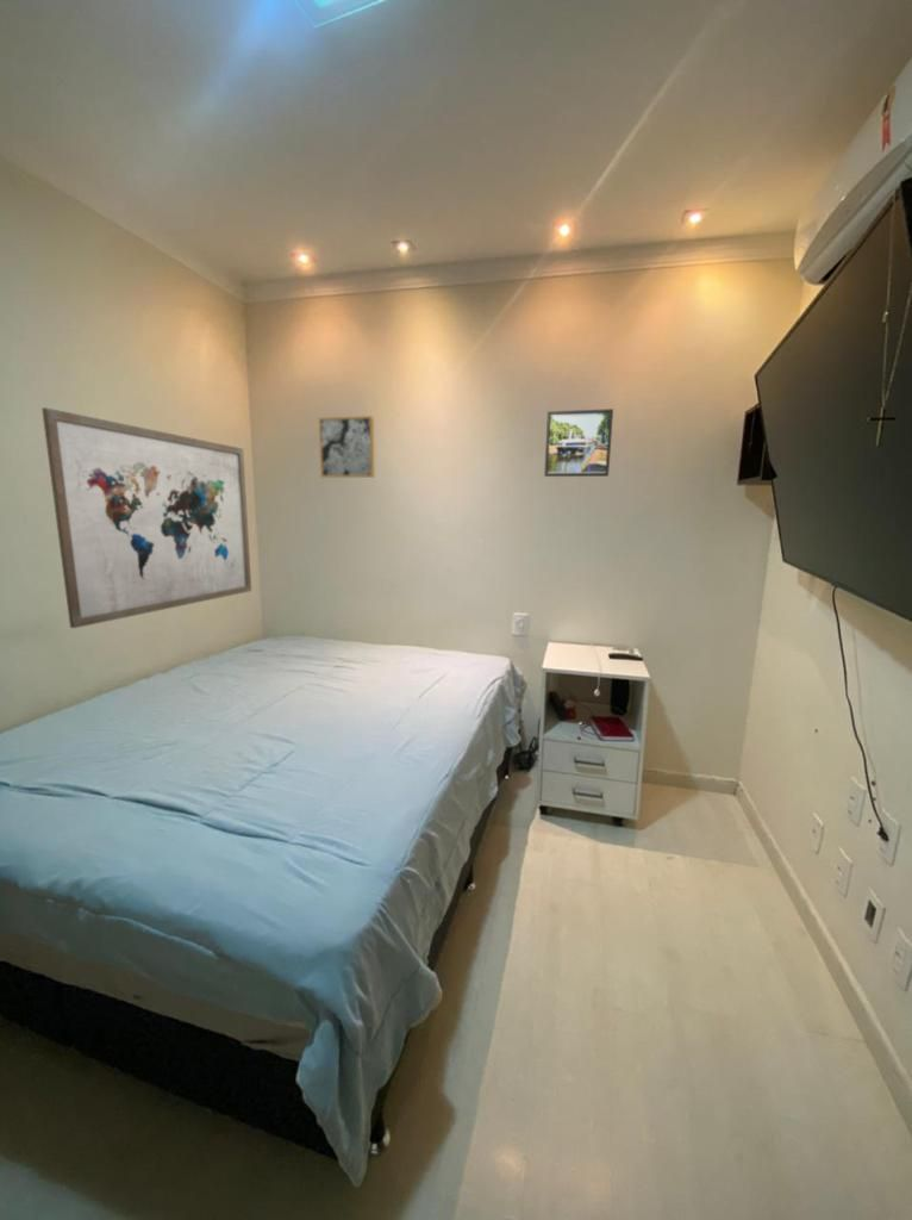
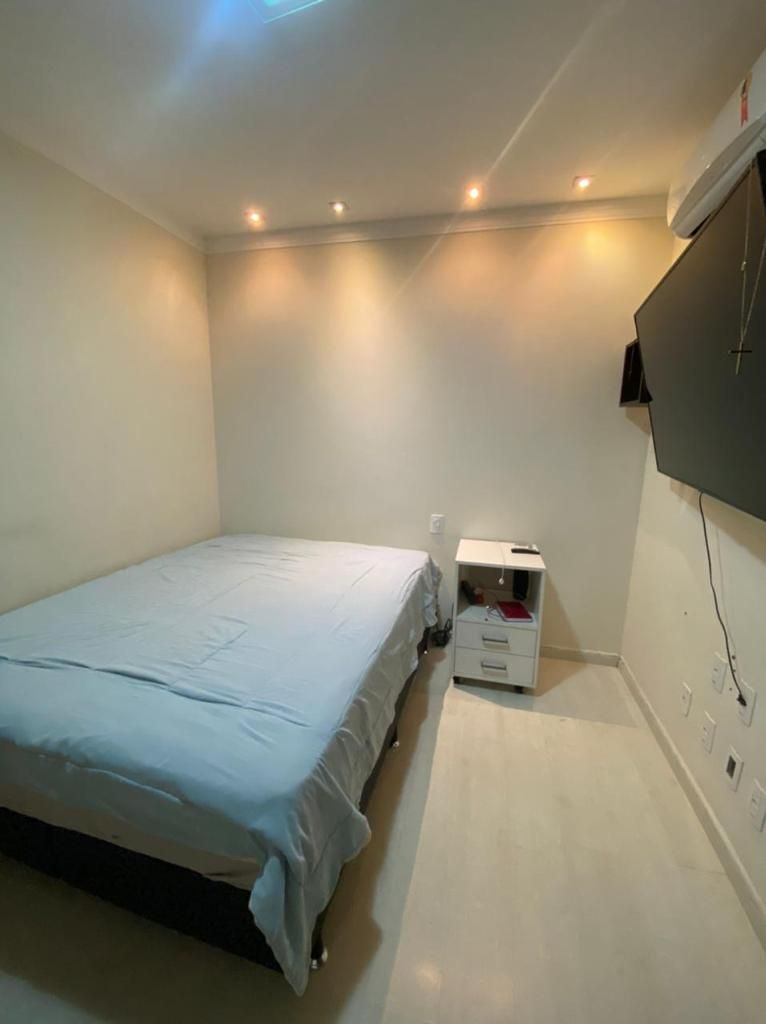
- wall art [318,415,375,479]
- wall art [40,406,252,629]
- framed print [543,407,614,478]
